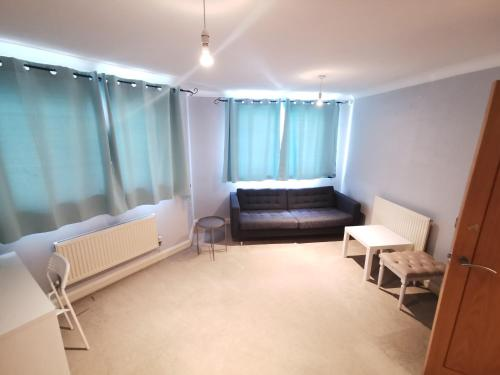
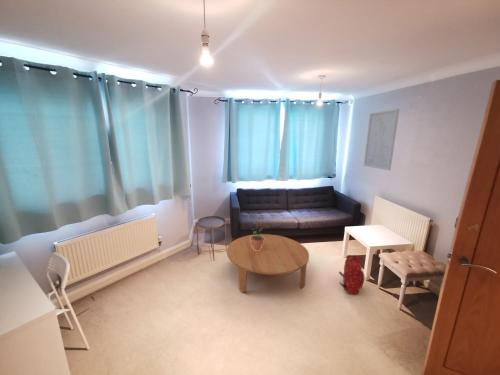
+ potted plant [251,214,270,251]
+ coffee table [226,233,310,293]
+ backpack [338,254,366,296]
+ wall art [363,108,400,171]
